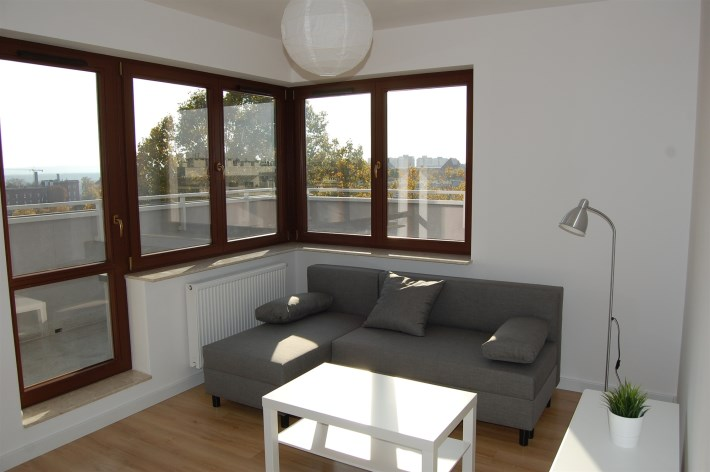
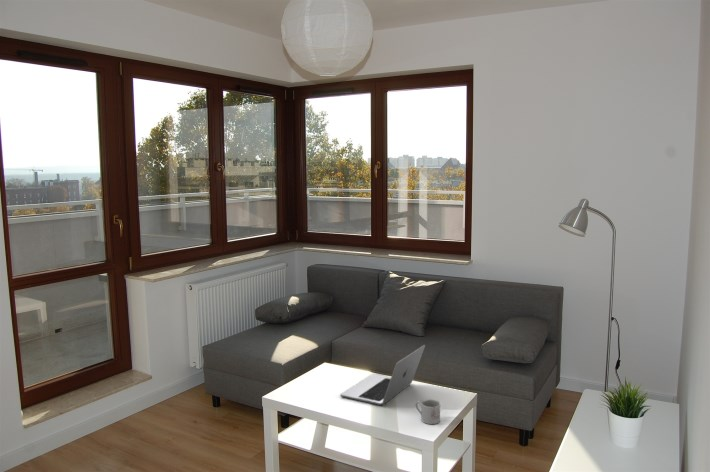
+ mug [414,399,441,425]
+ laptop [339,344,426,406]
